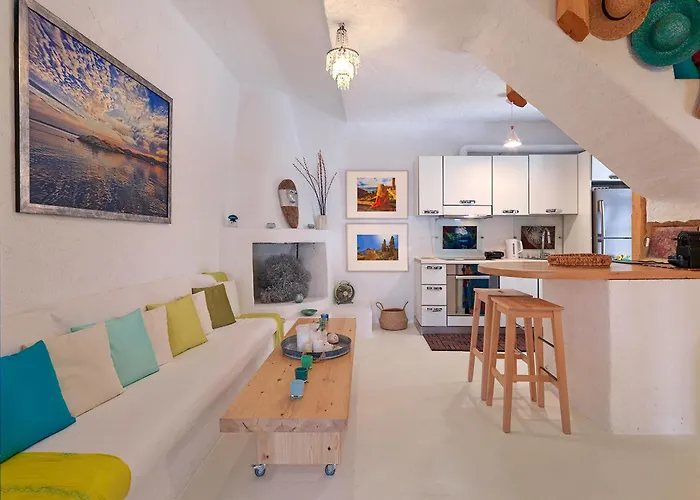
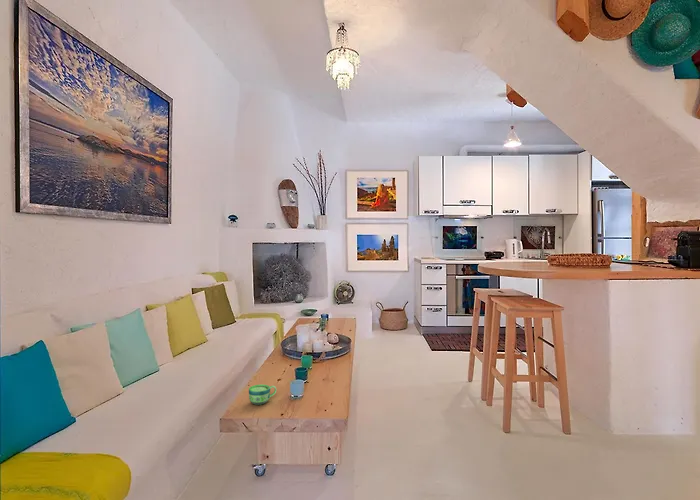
+ cup [248,383,277,406]
